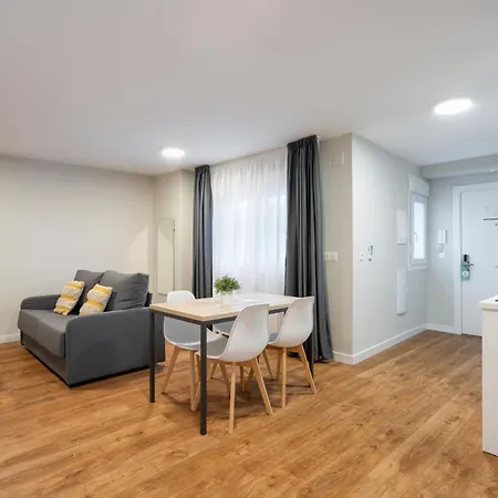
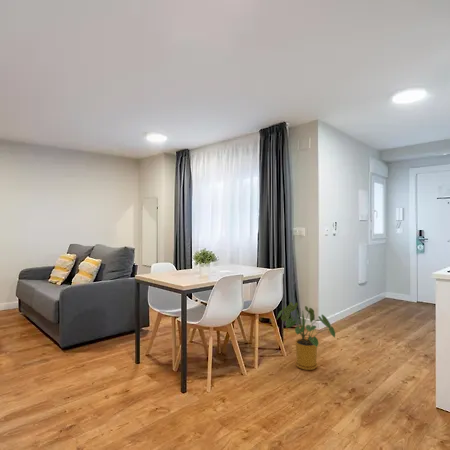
+ house plant [276,301,336,371]
